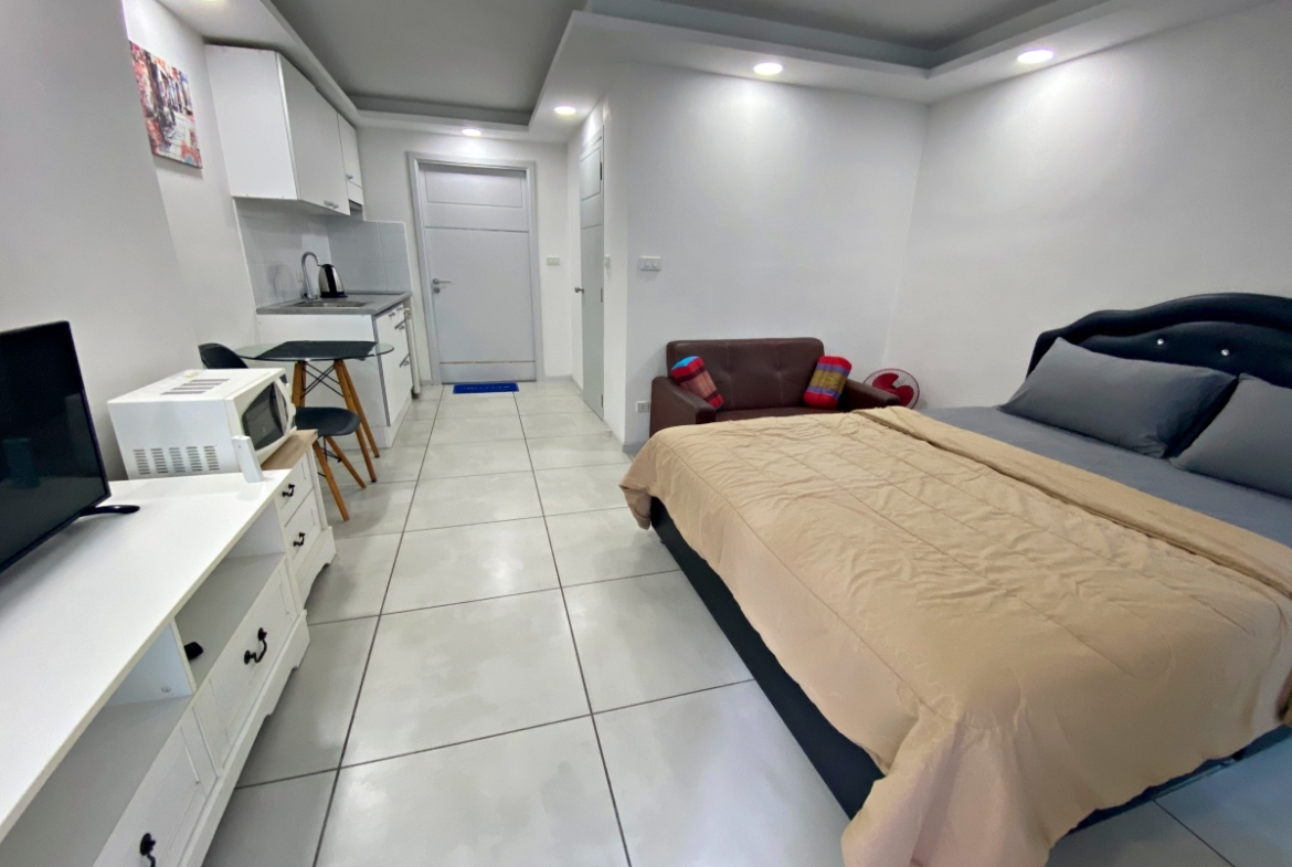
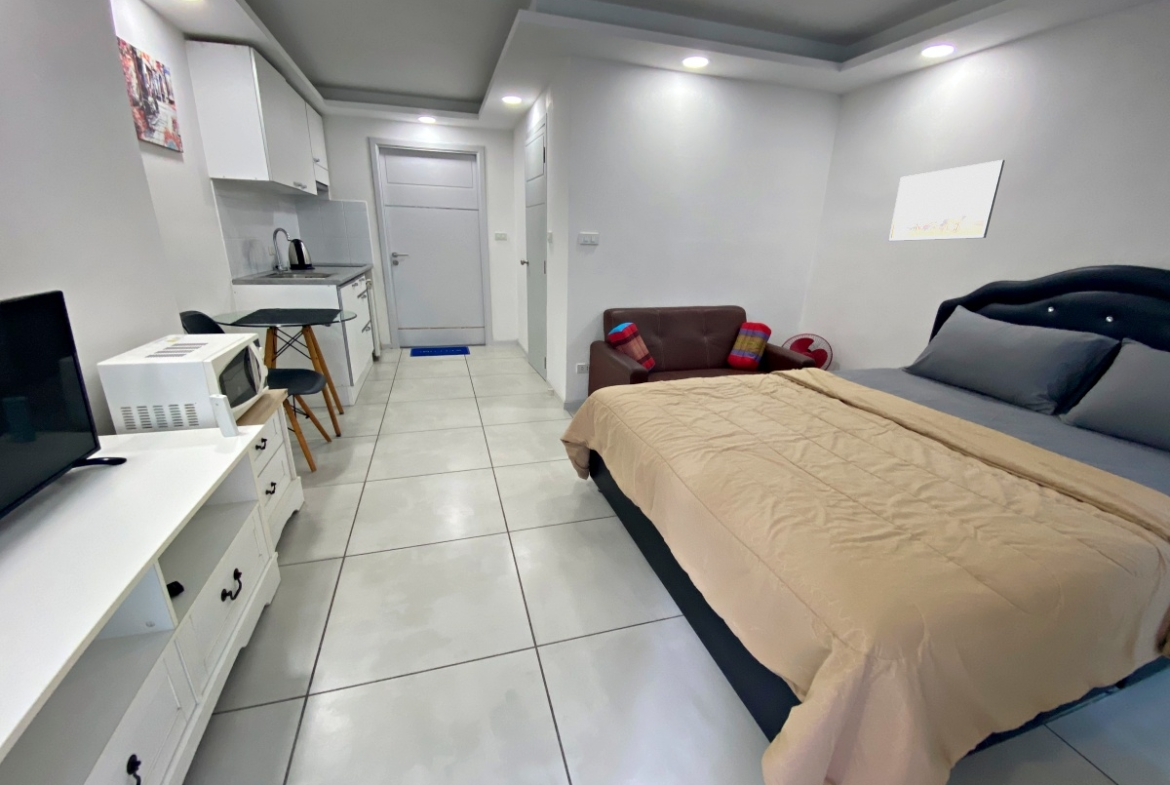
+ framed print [888,159,1006,242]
